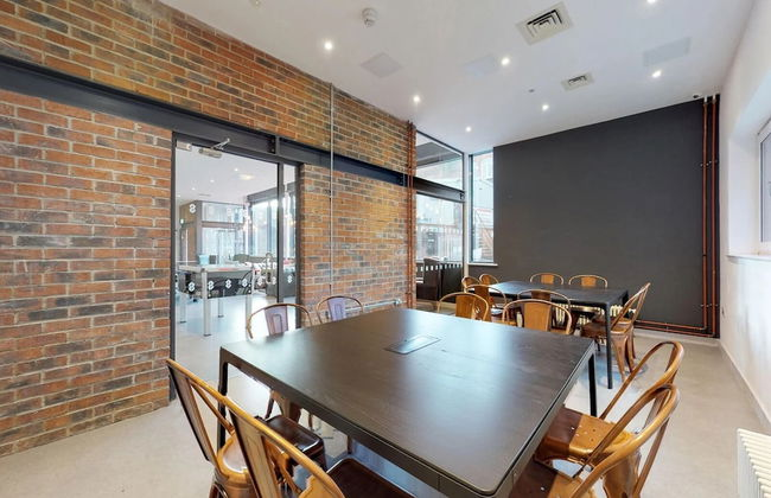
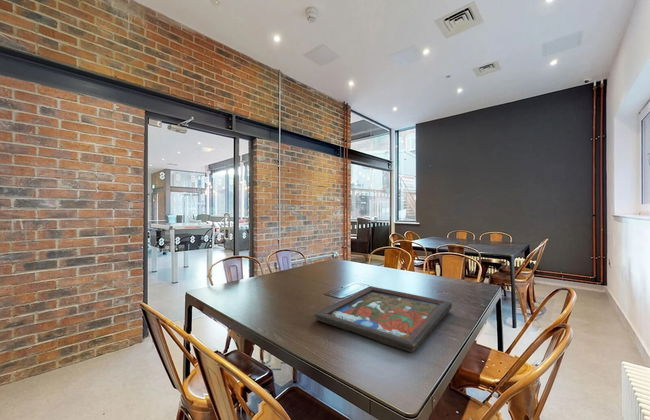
+ framed painting [314,285,453,353]
